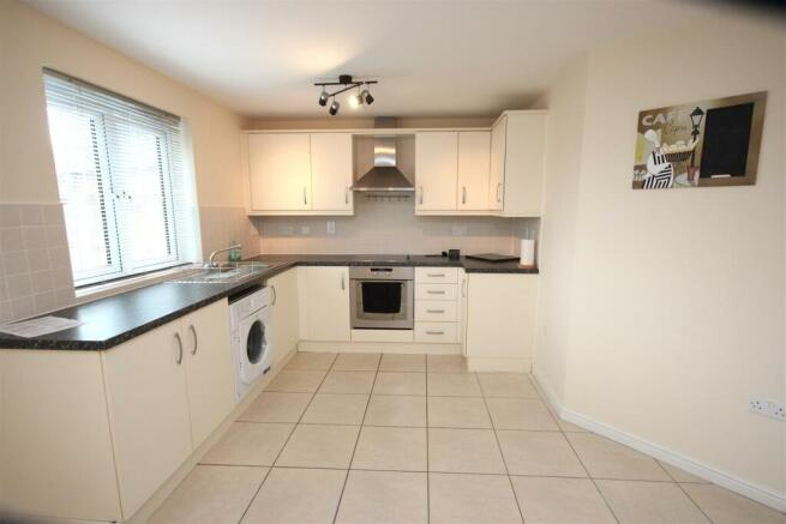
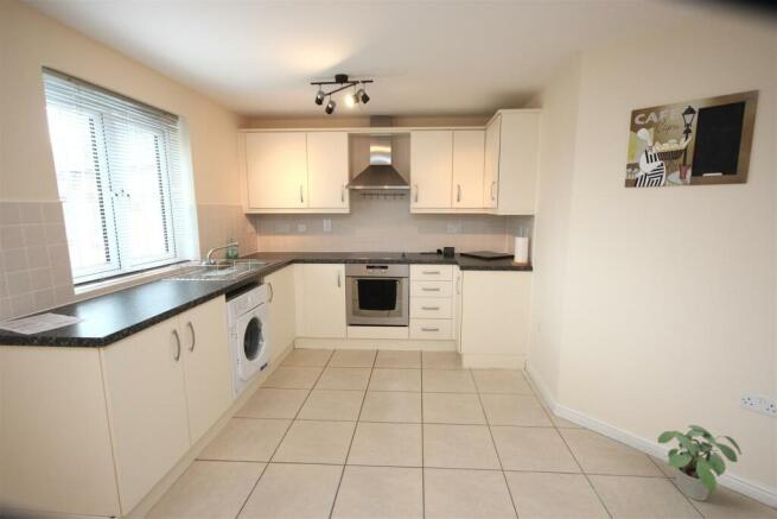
+ potted plant [657,424,743,502]
